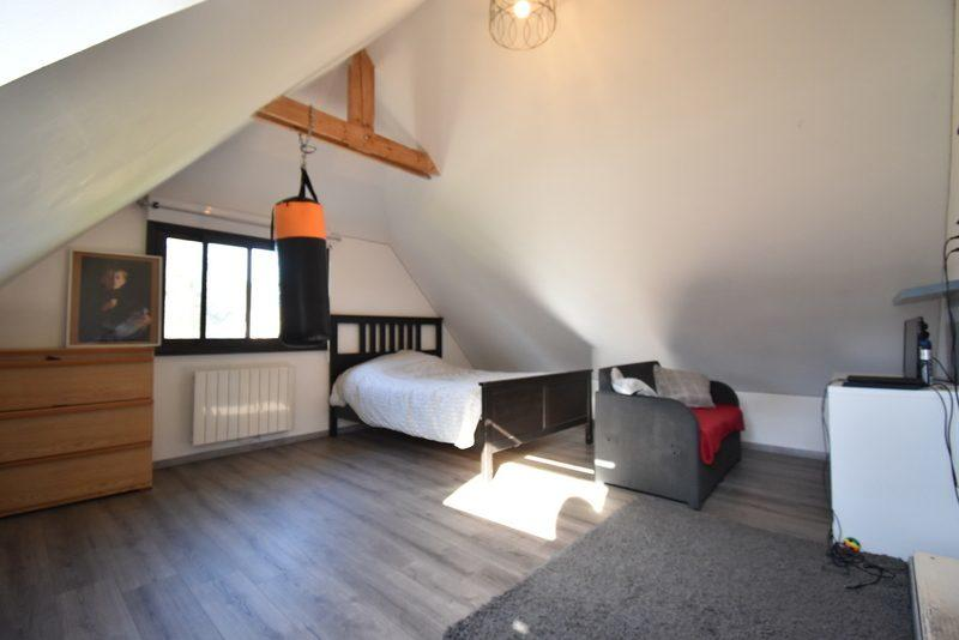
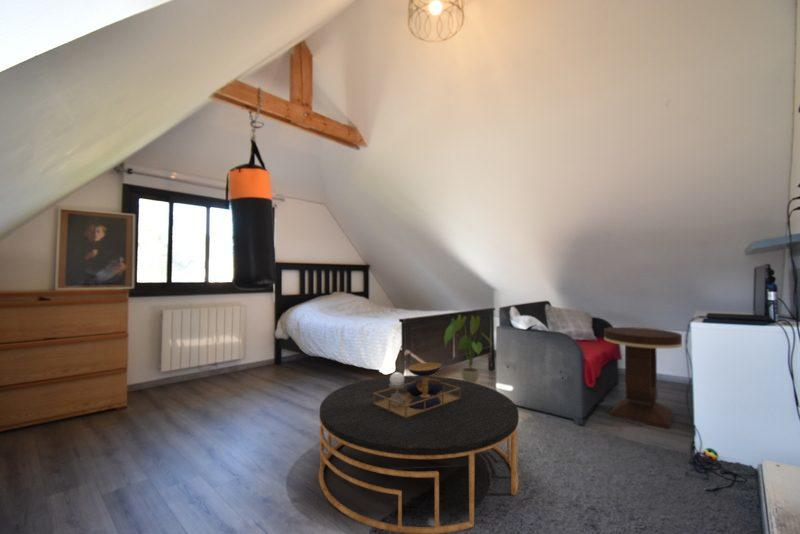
+ side table [603,326,683,430]
+ house plant [443,314,496,384]
+ coffee table [318,362,520,534]
